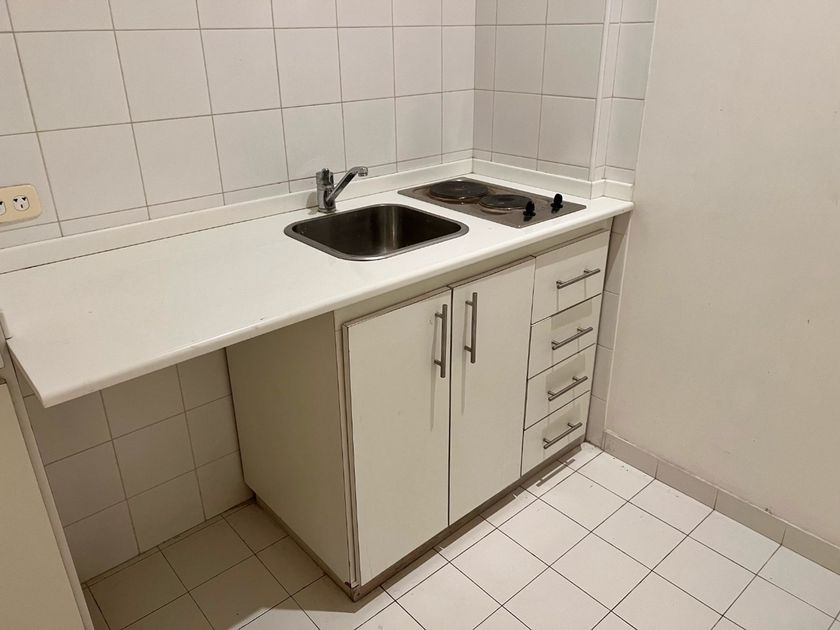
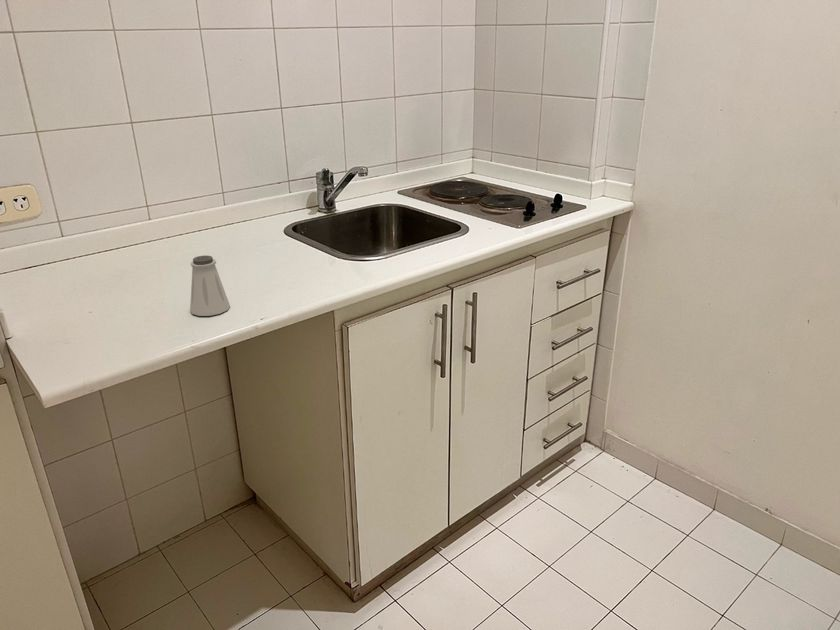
+ saltshaker [189,255,231,317]
